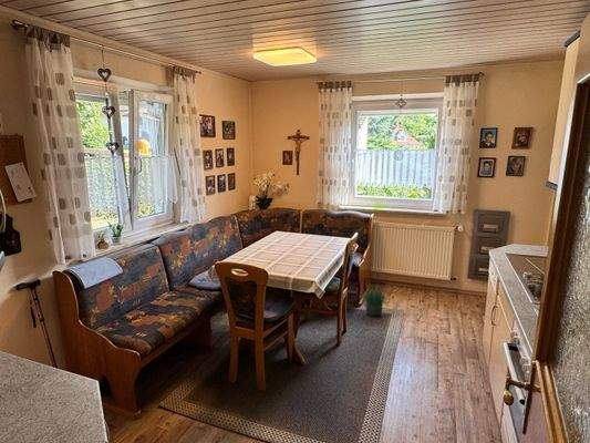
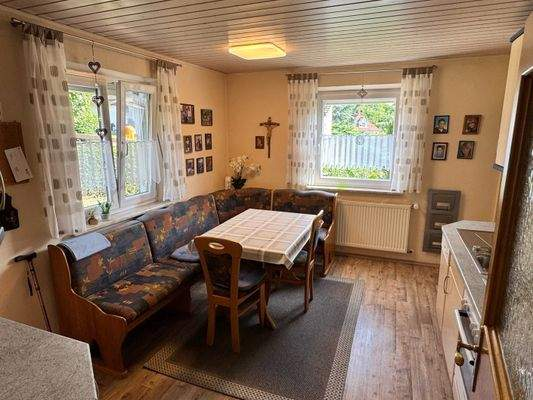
- potted plant [360,281,391,318]
